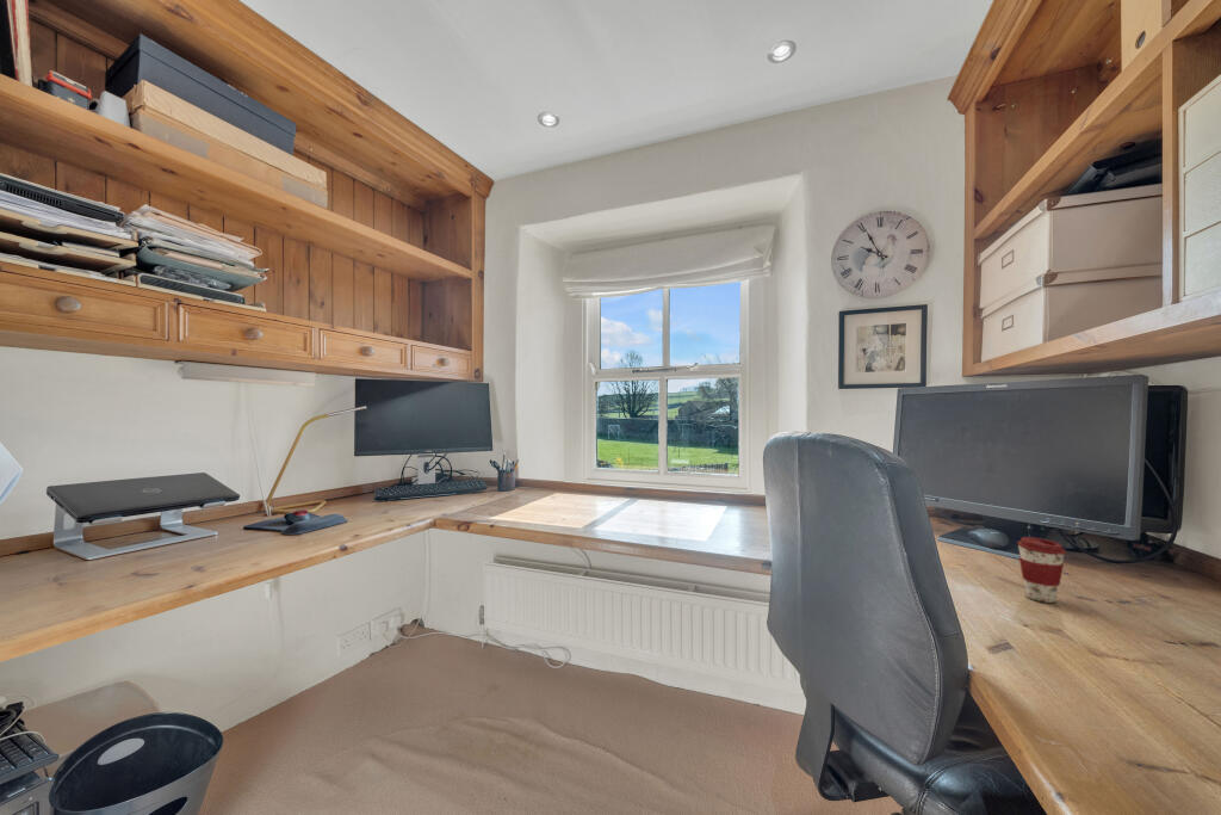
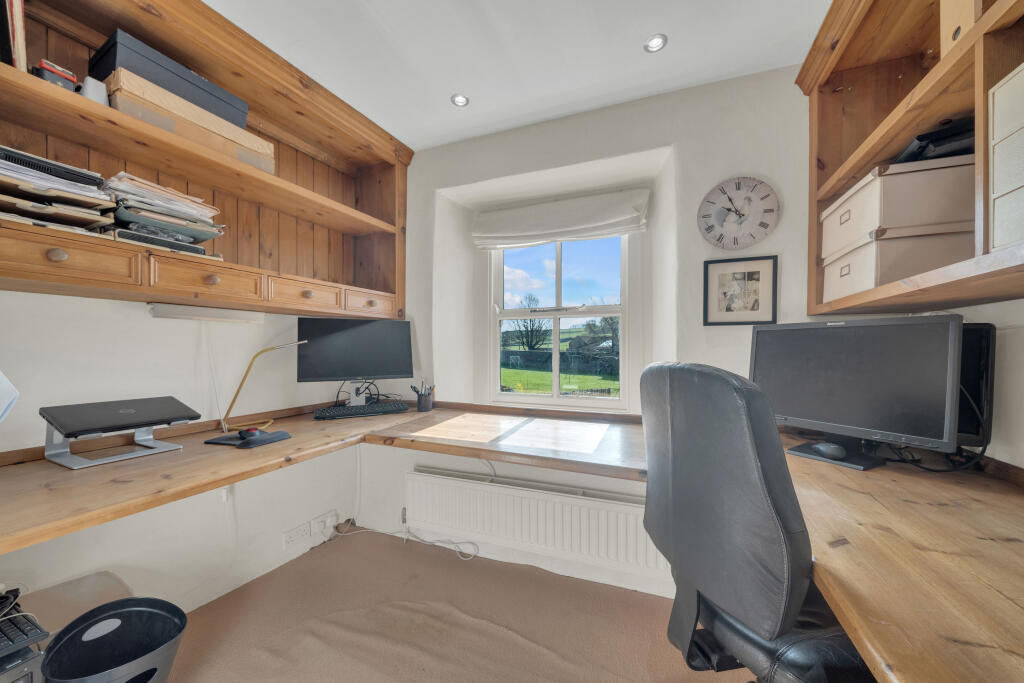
- coffee cup [1016,536,1067,604]
